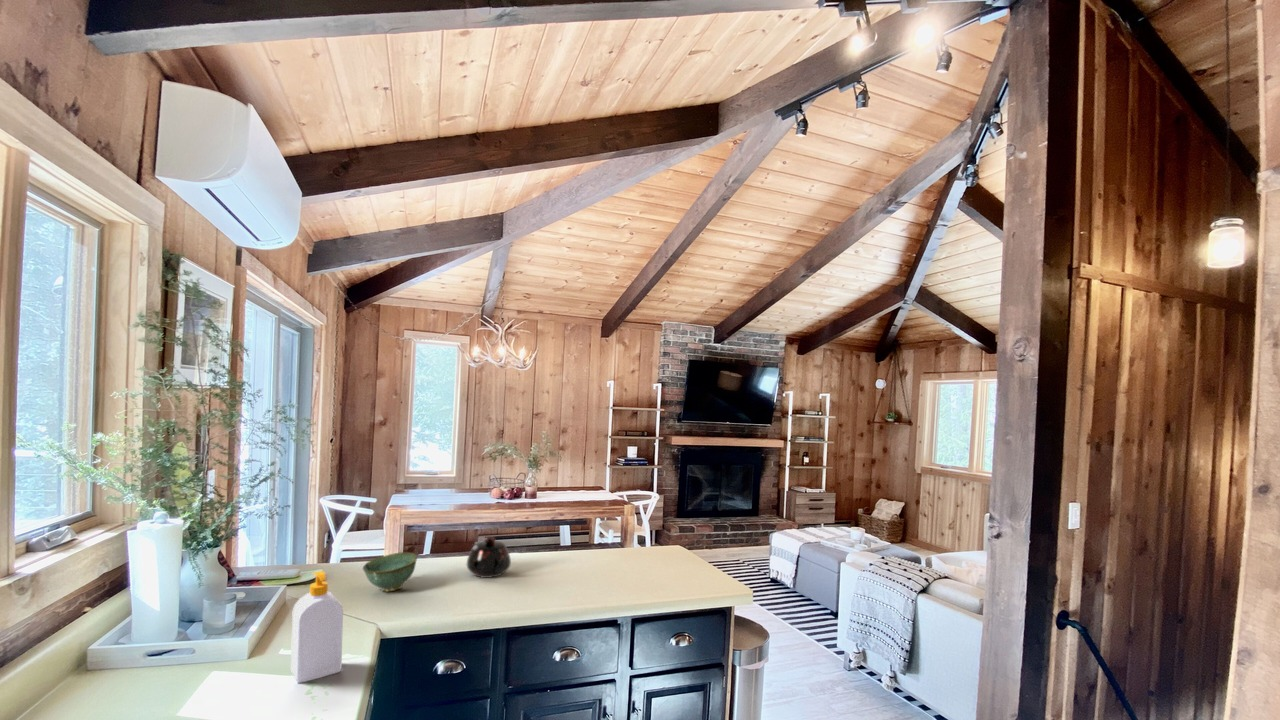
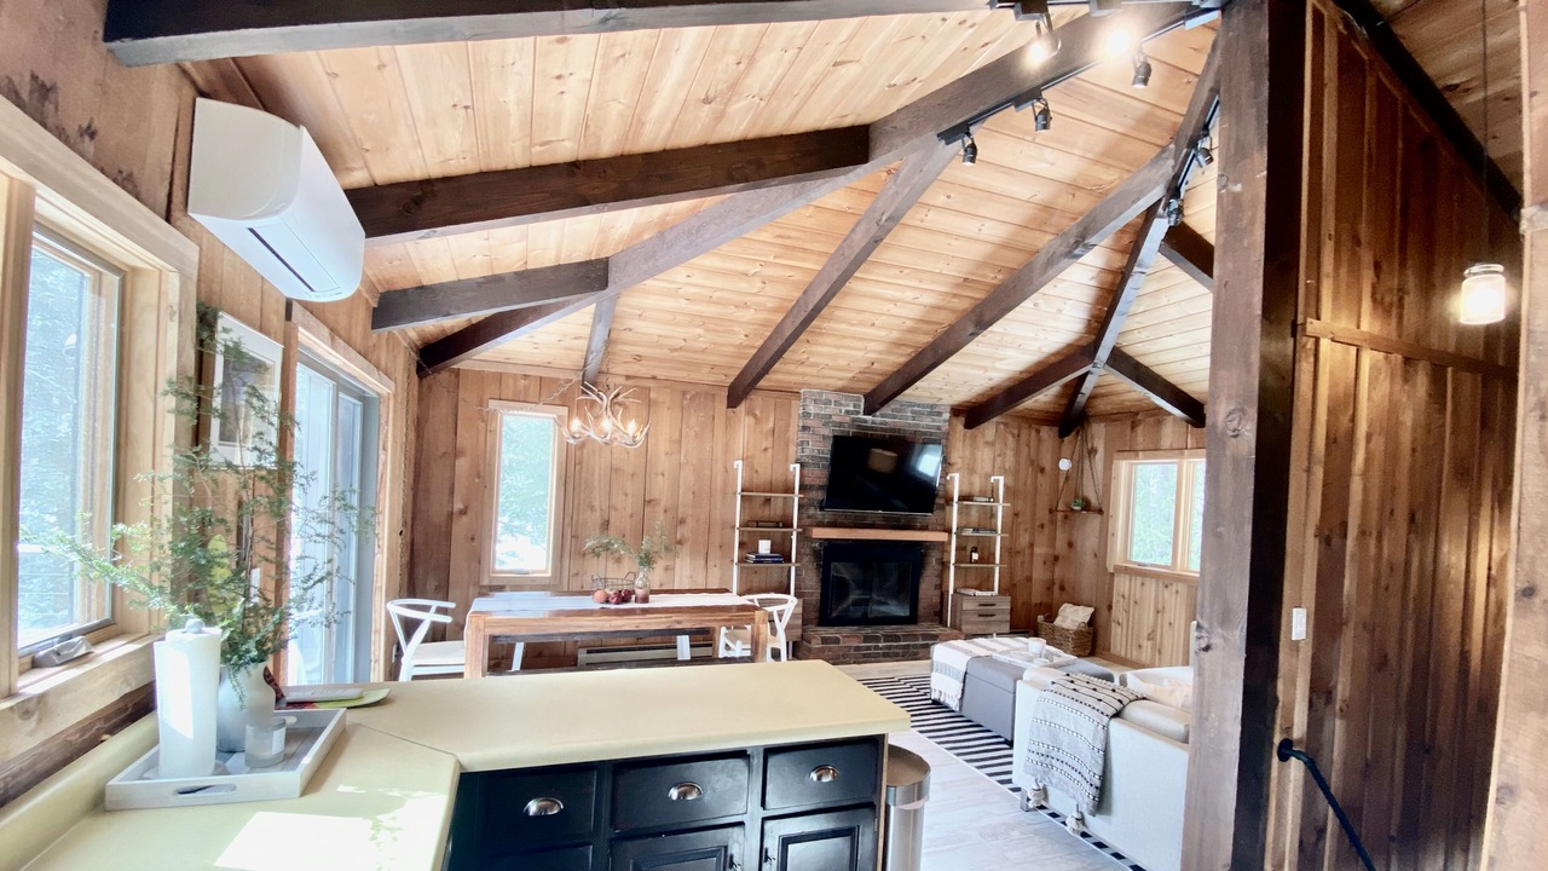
- soap bottle [290,569,344,684]
- bowl [362,551,418,593]
- teapot [465,536,512,579]
